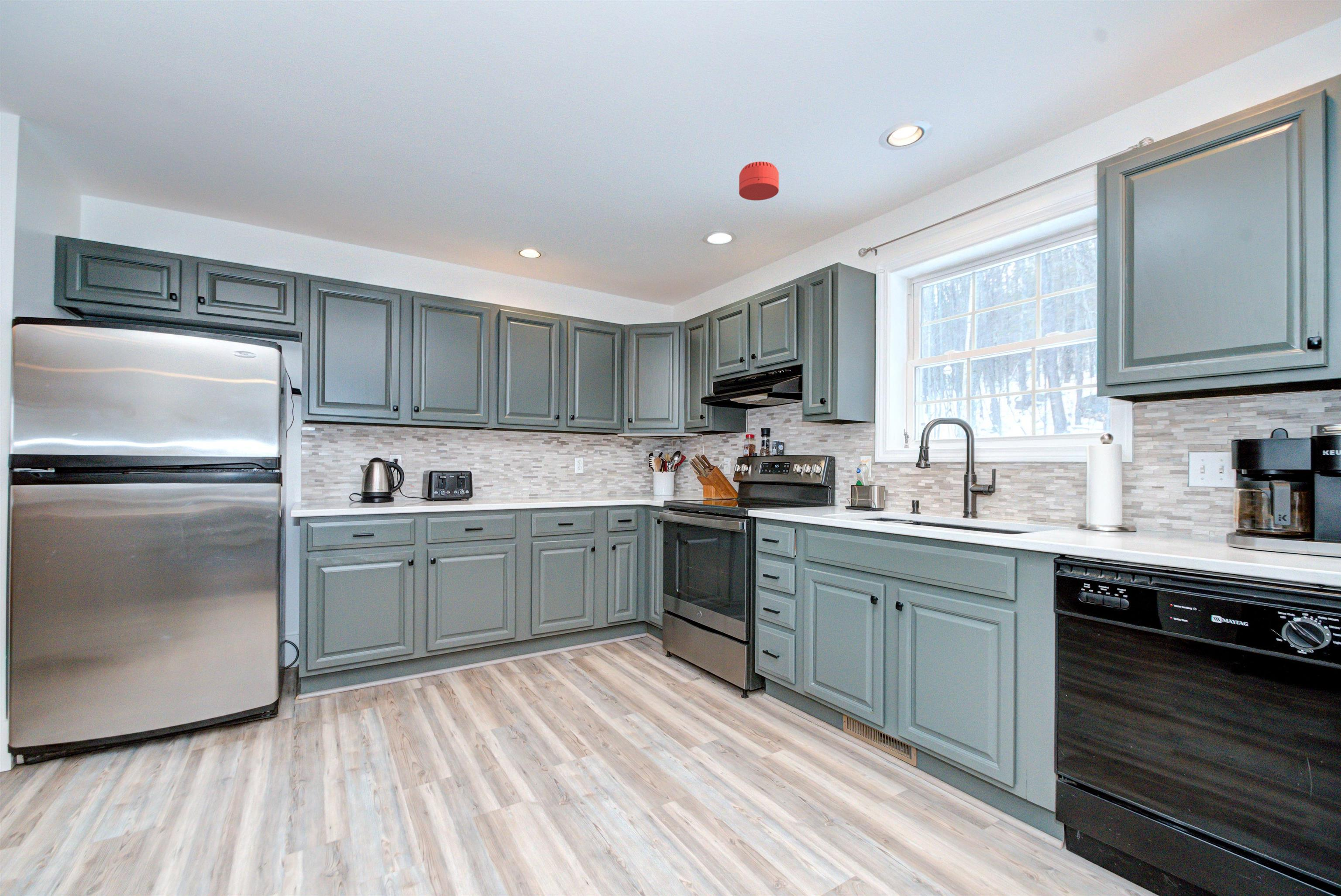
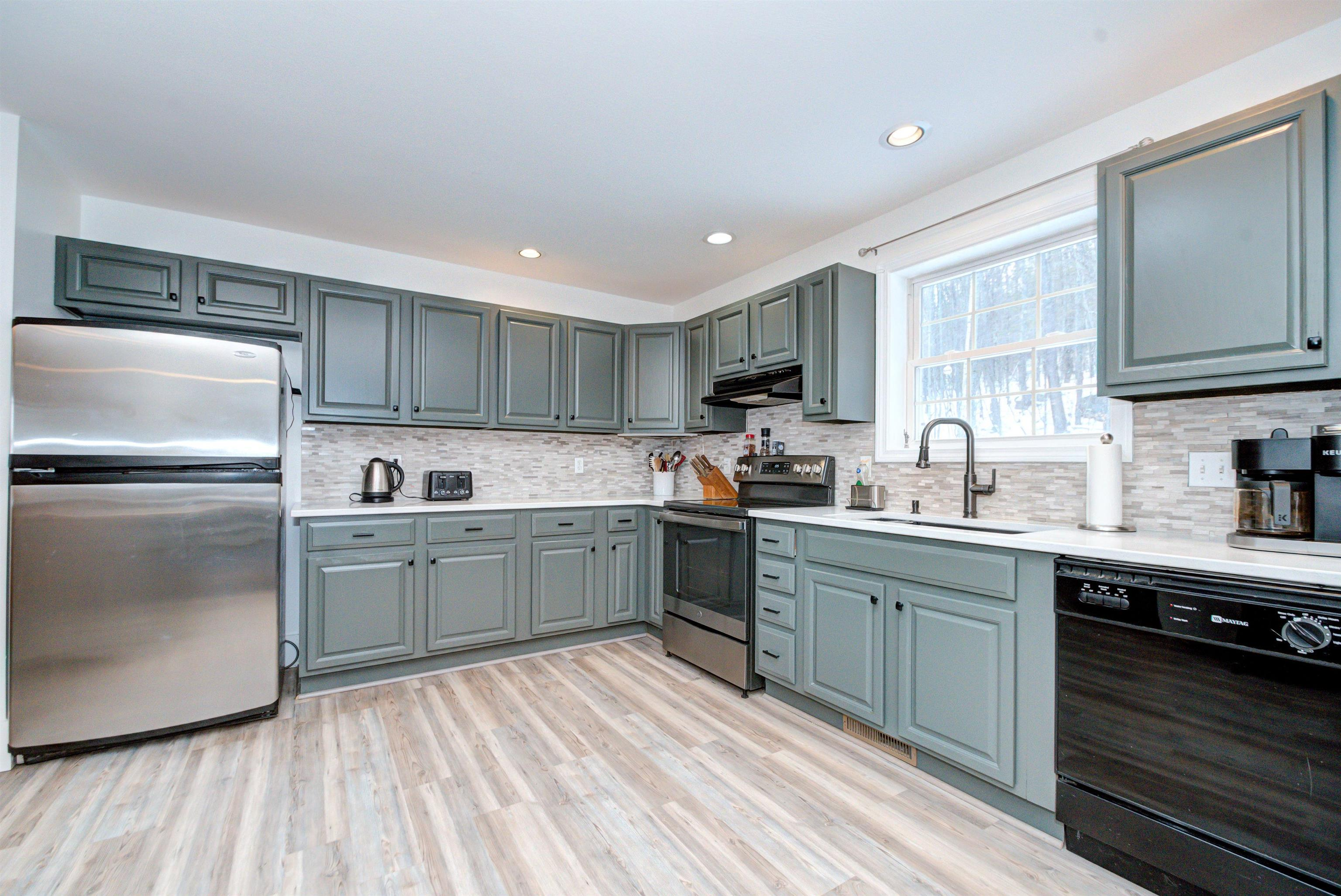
- smoke detector [739,161,779,201]
